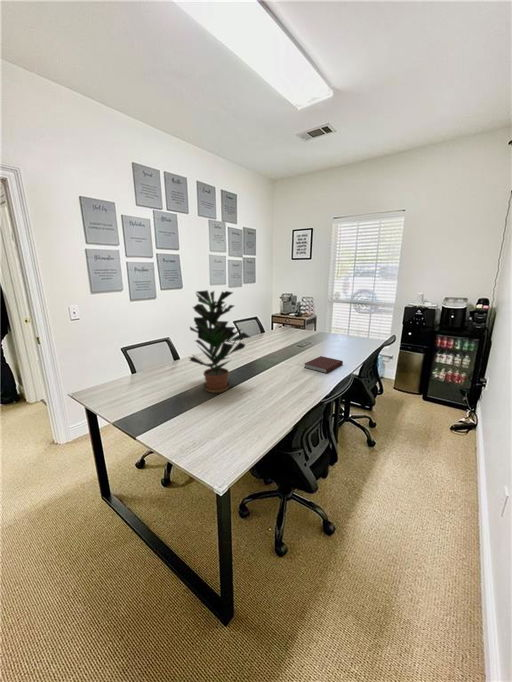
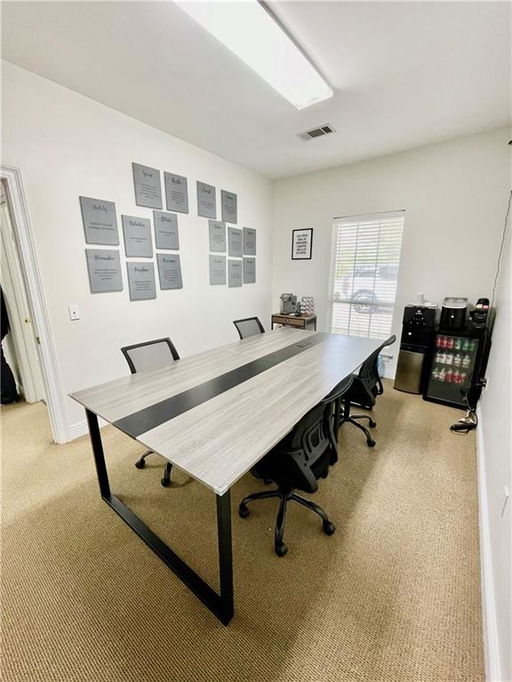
- notebook [303,355,344,374]
- potted plant [188,289,251,394]
